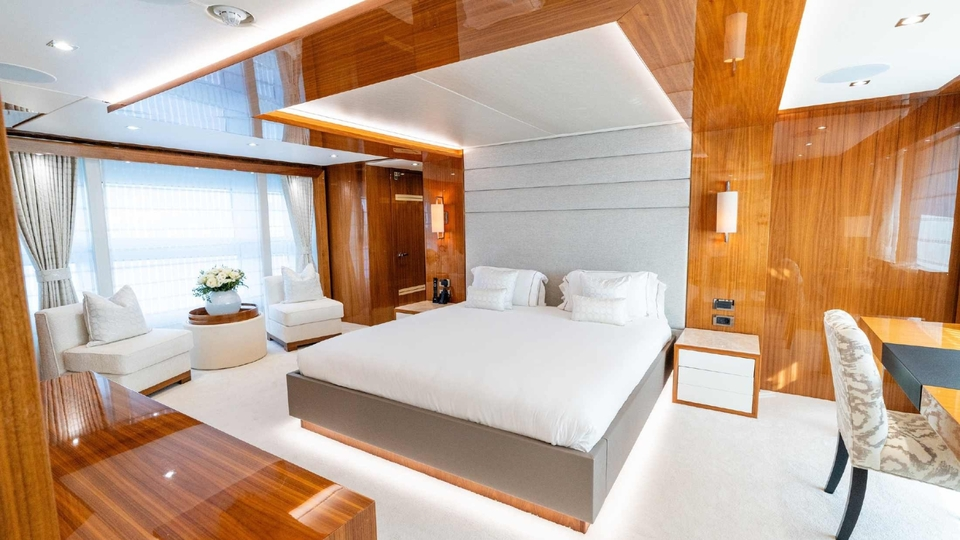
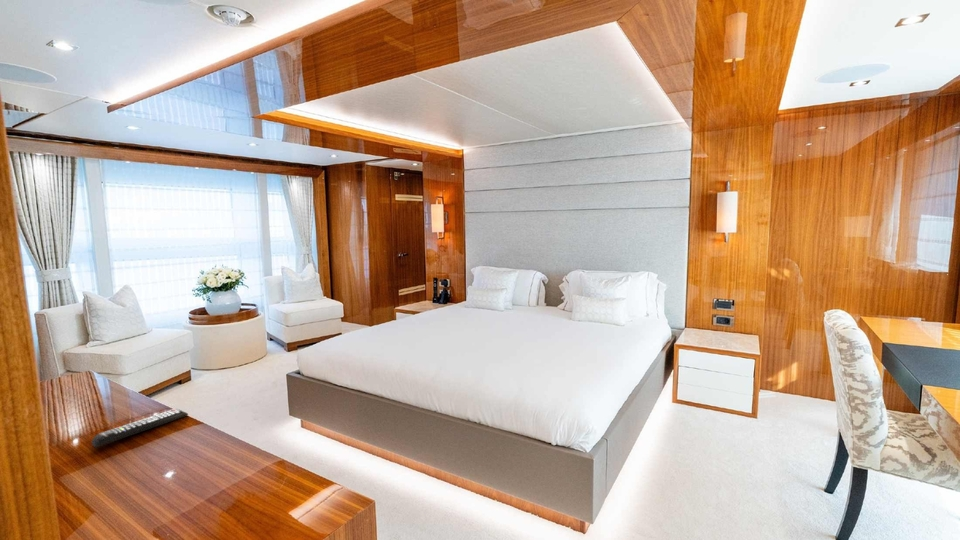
+ remote control [91,408,189,448]
